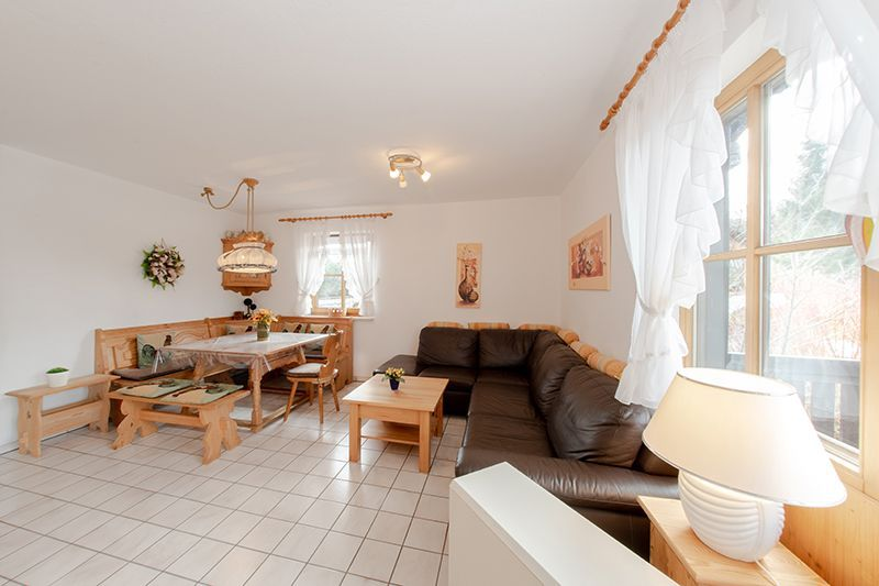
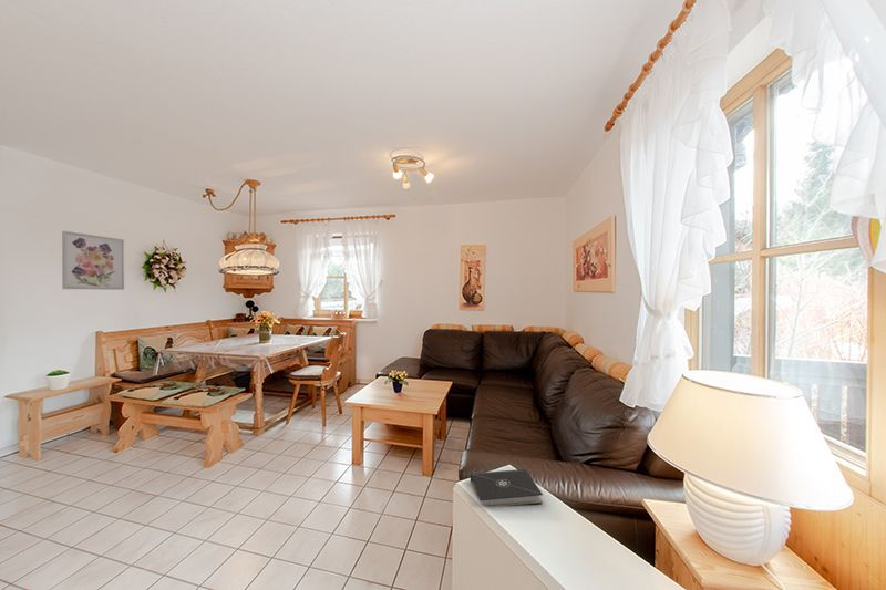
+ book [470,468,544,507]
+ wall art [61,230,125,291]
